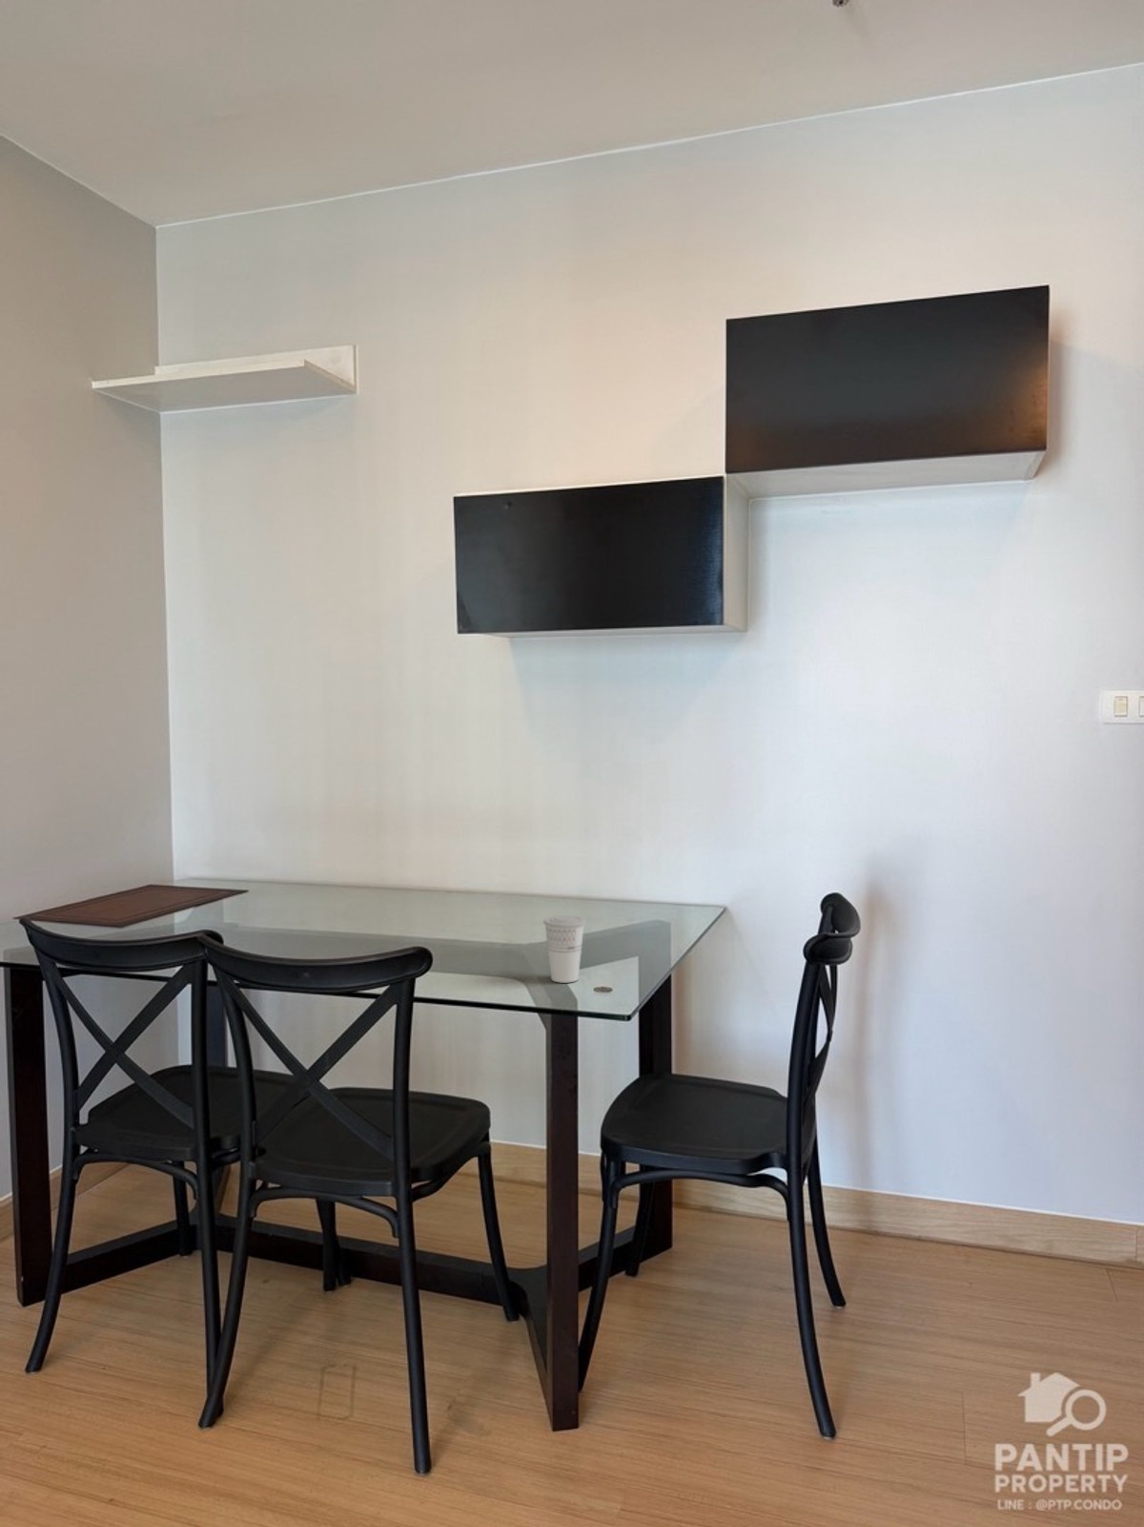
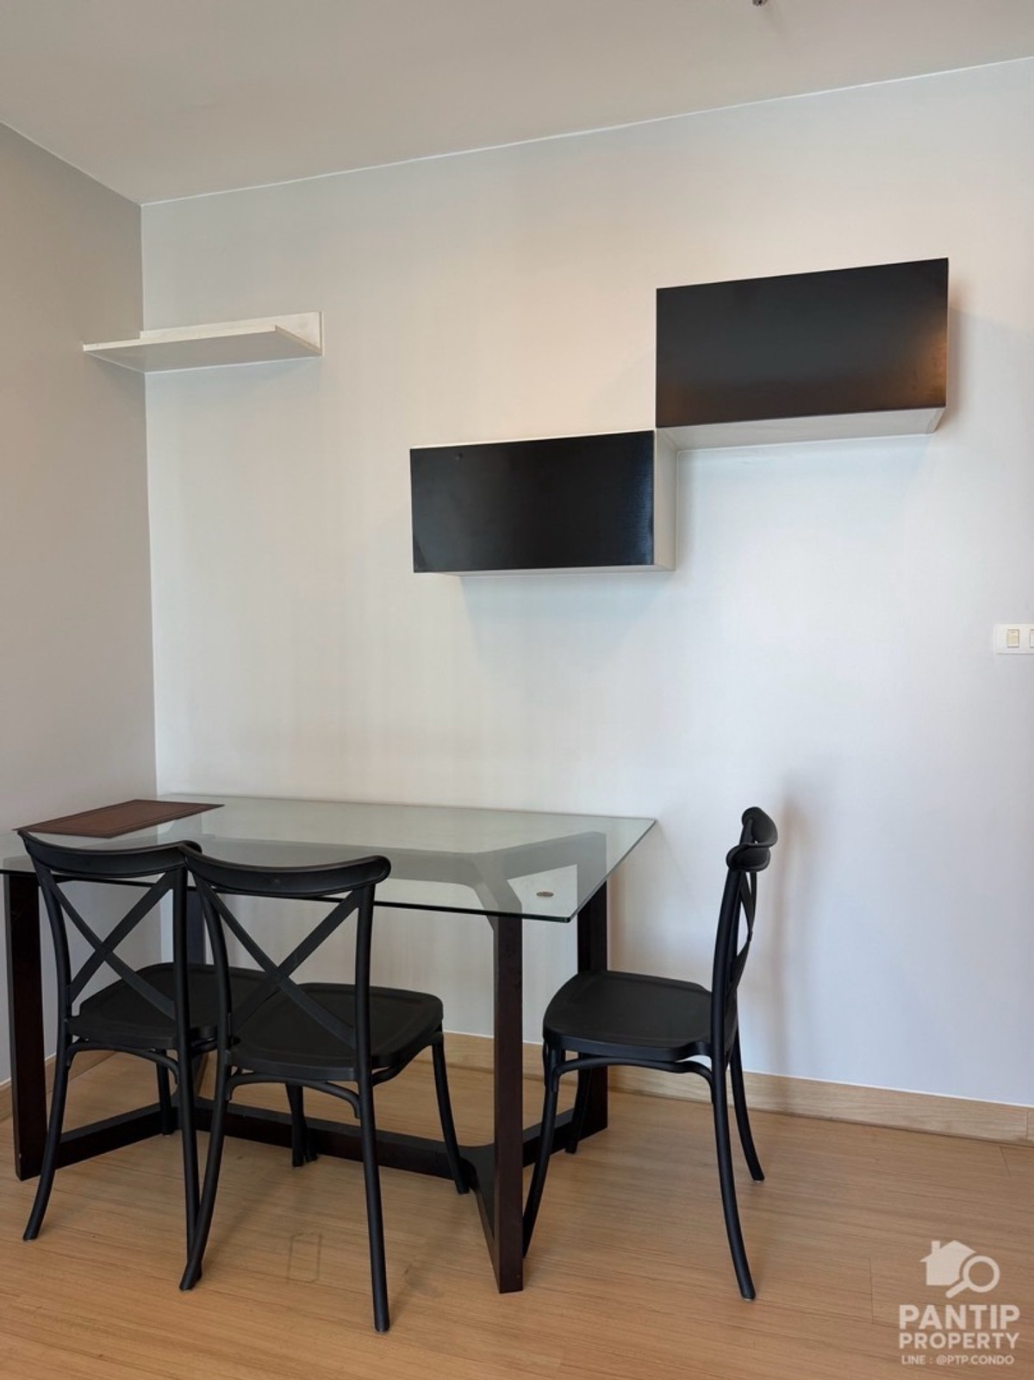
- cup [542,914,588,984]
